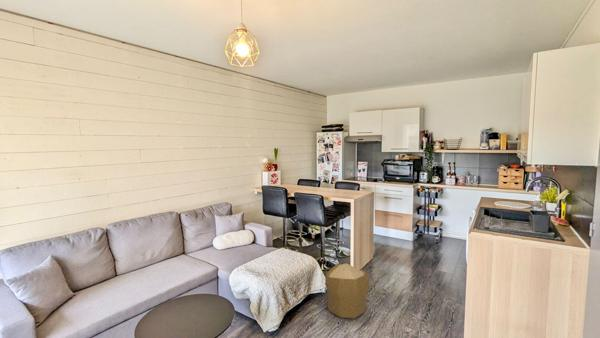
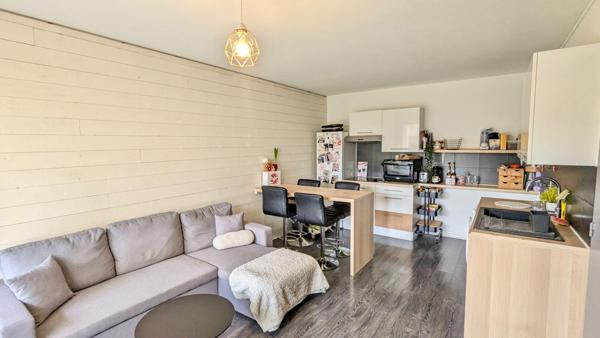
- pouf [324,262,372,320]
